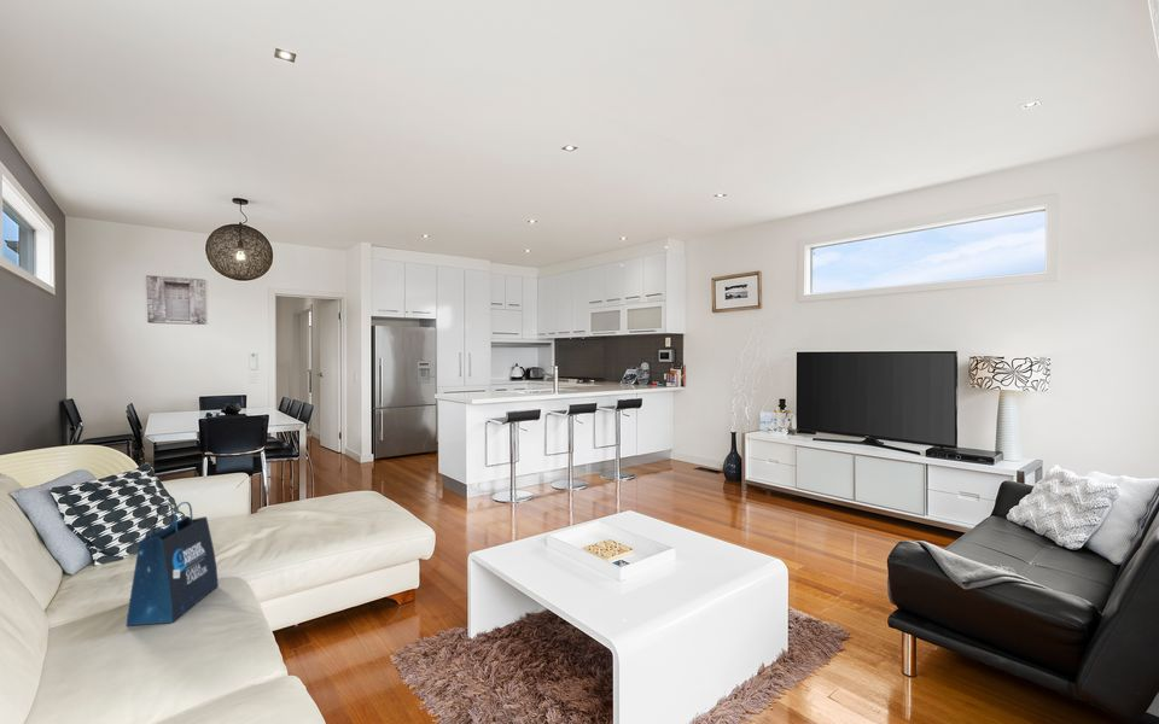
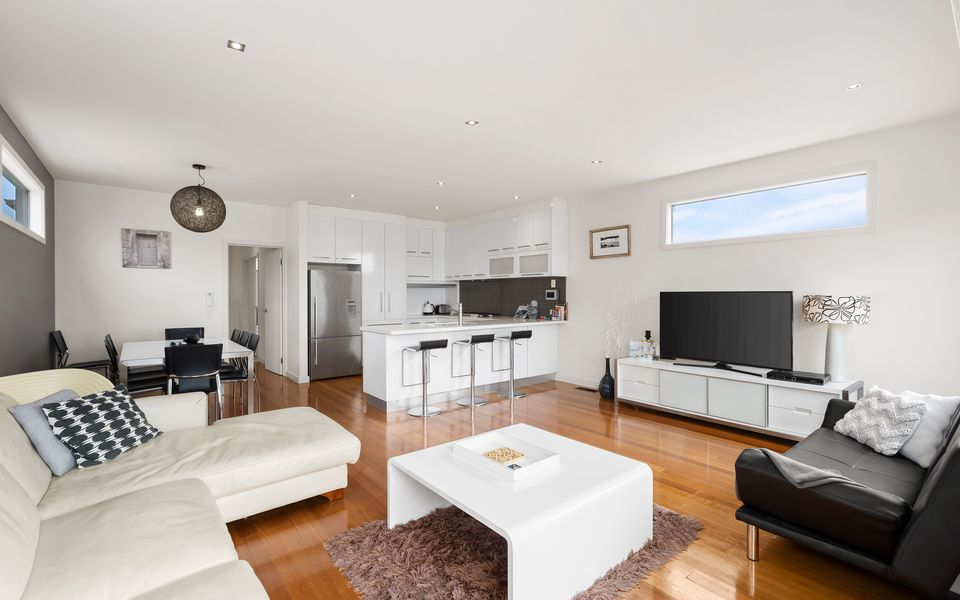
- tote bag [124,501,220,627]
